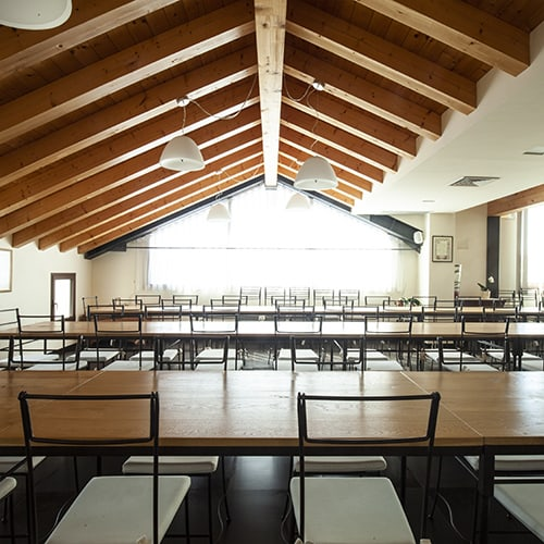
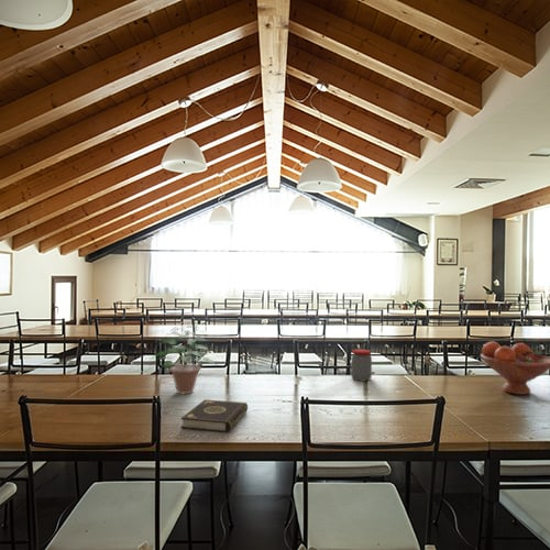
+ fruit bowl [480,341,550,396]
+ potted plant [148,320,219,395]
+ book [180,398,249,433]
+ jar [350,349,373,382]
